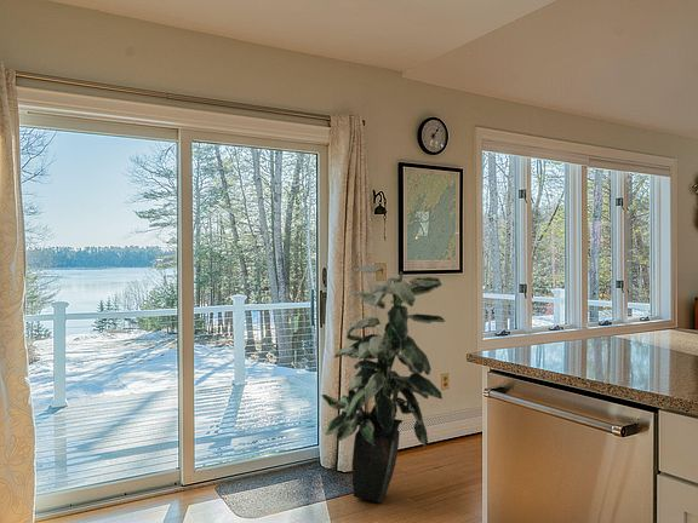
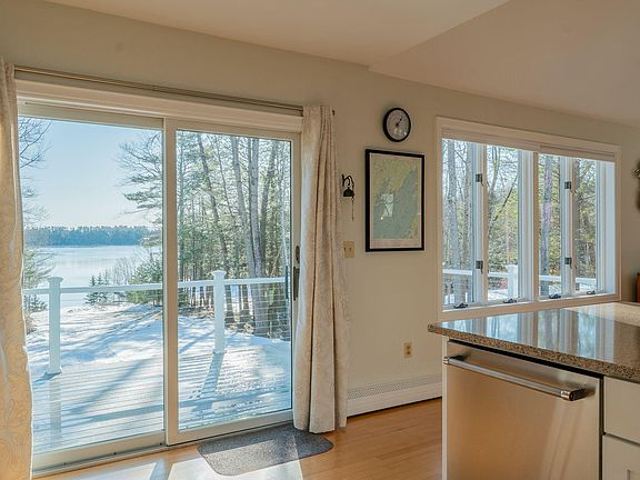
- indoor plant [320,265,446,504]
